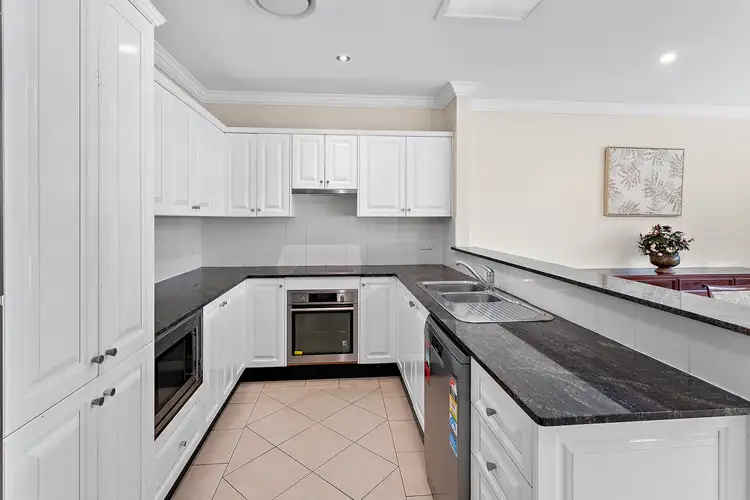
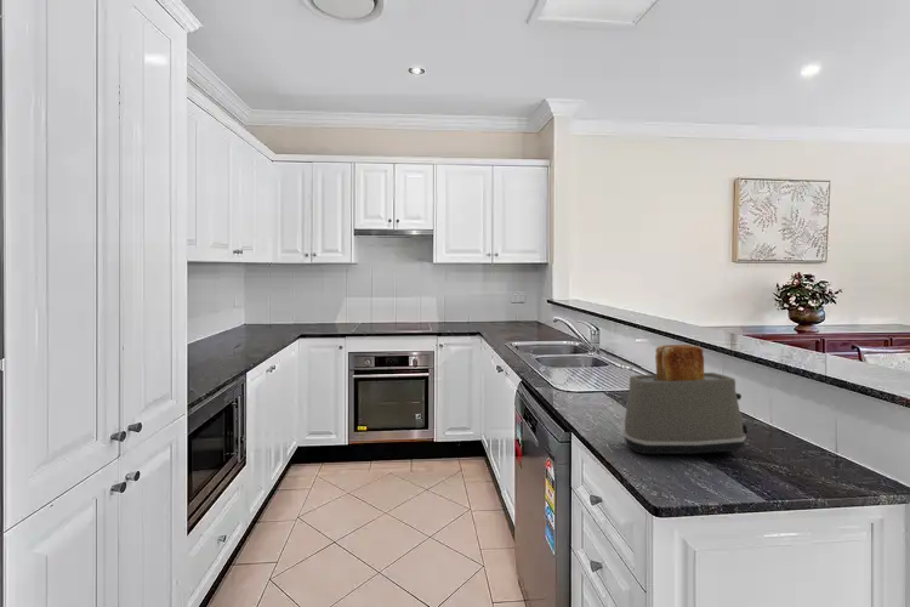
+ toaster [621,344,749,455]
